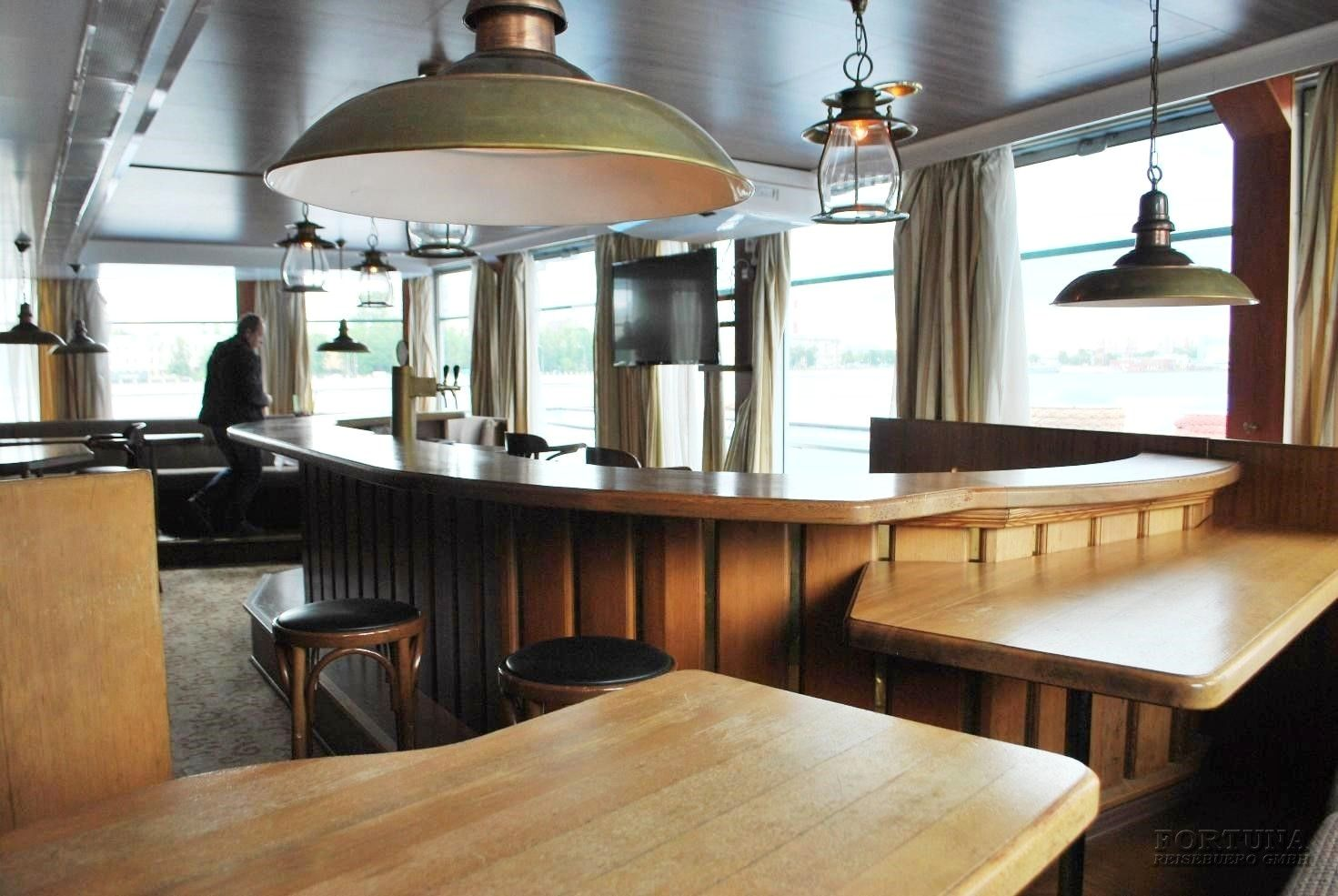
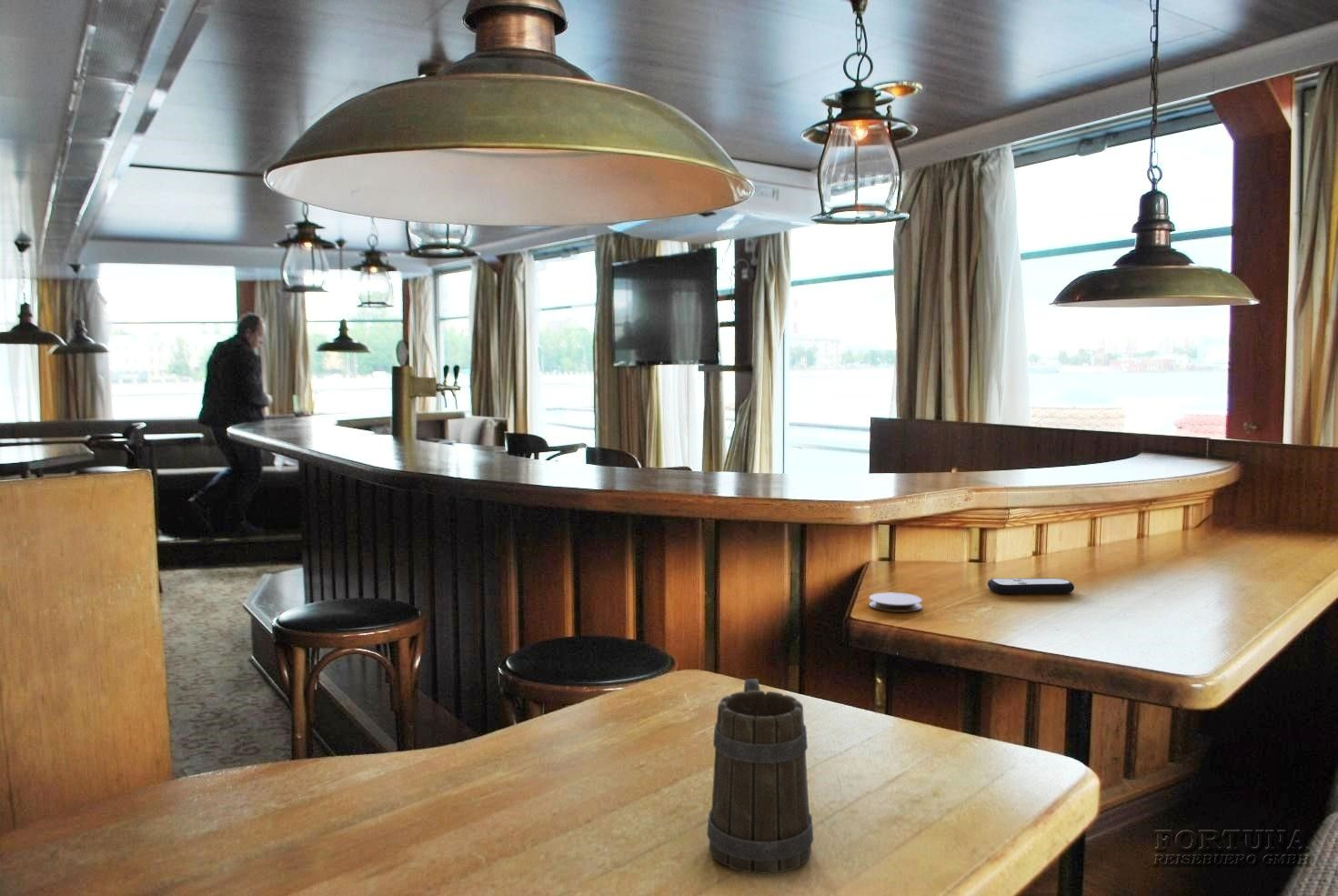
+ beer mug [706,679,814,875]
+ coaster [869,591,923,613]
+ remote control [986,578,1075,595]
